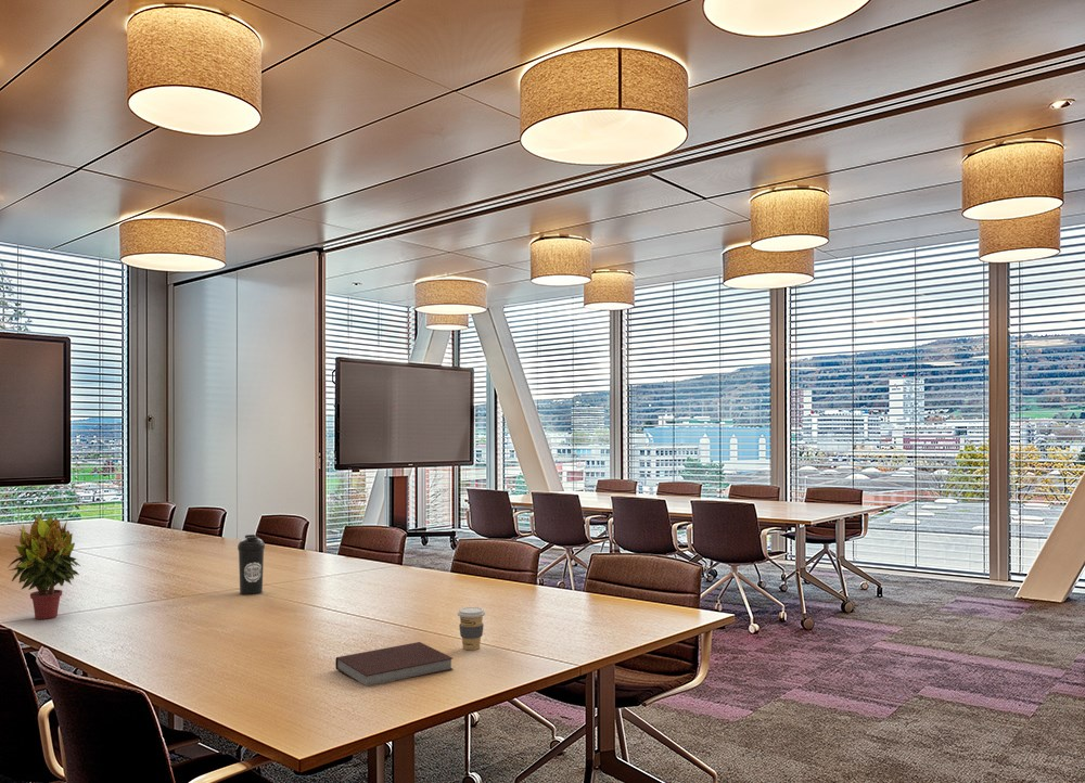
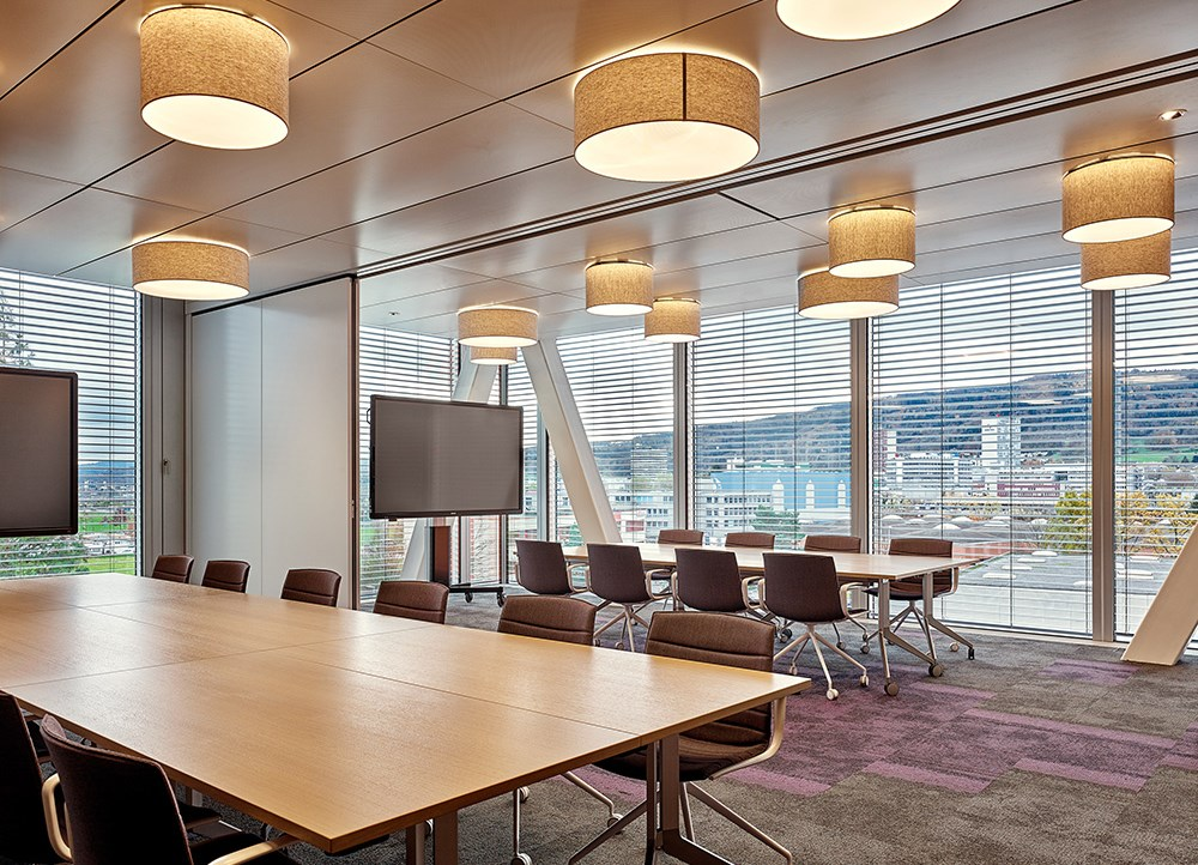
- notebook [334,641,454,686]
- potted plant [8,515,81,620]
- coffee cup [457,606,486,651]
- water bottle [237,534,266,596]
